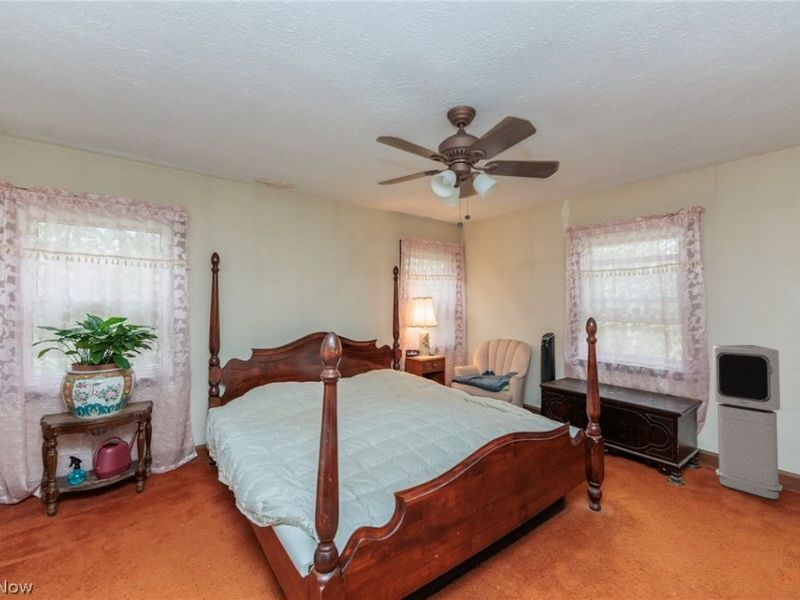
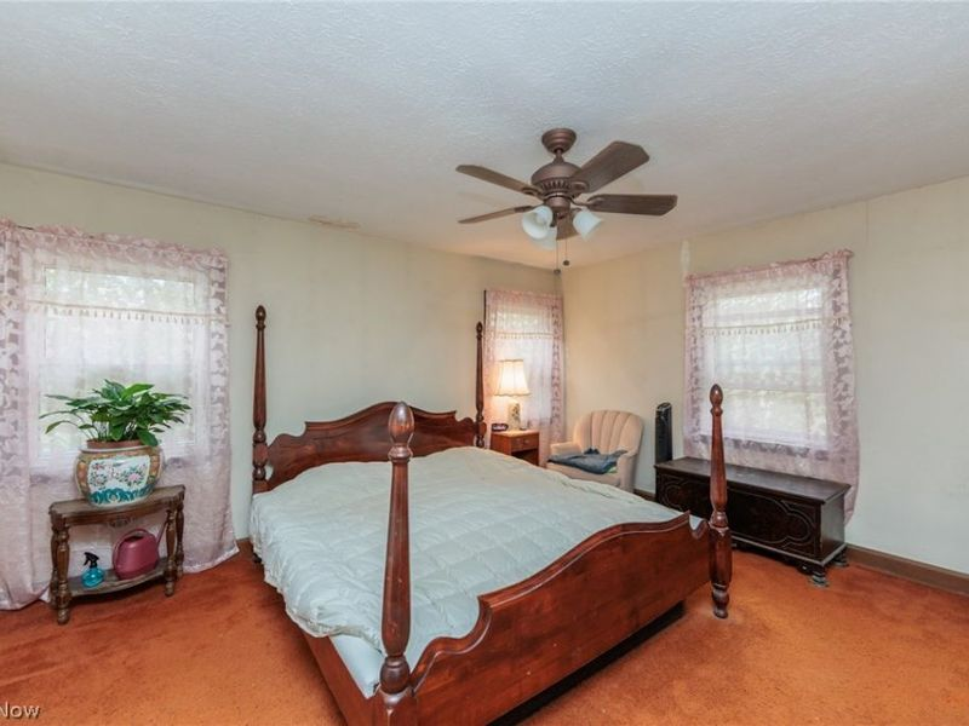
- air purifier [712,344,784,500]
